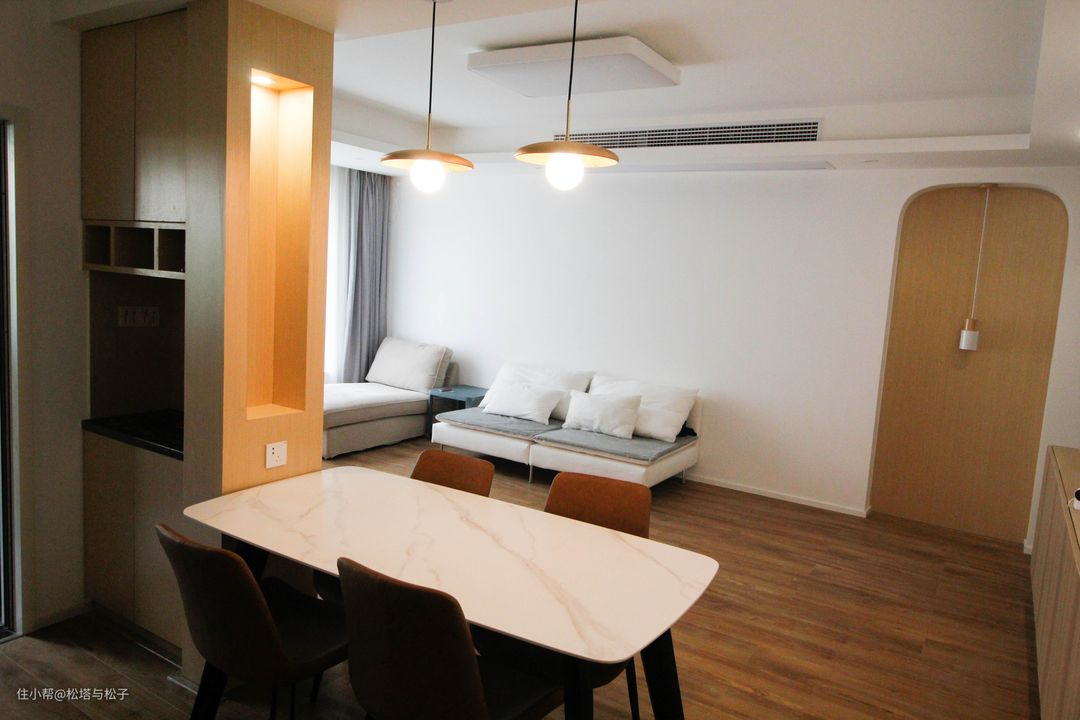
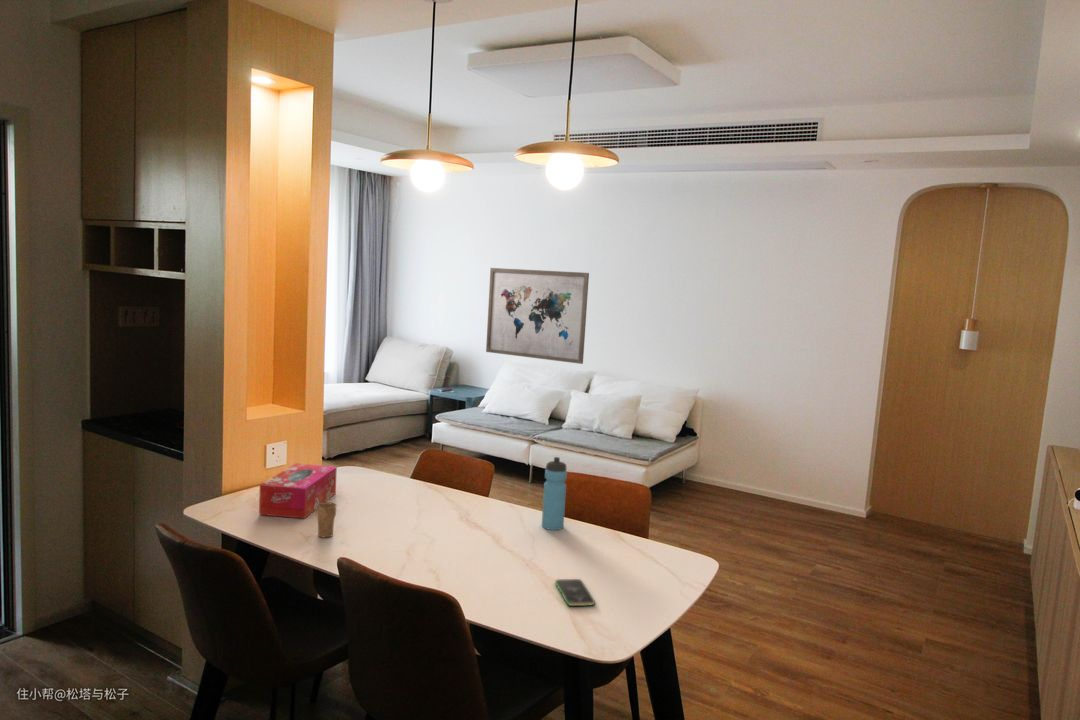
+ water bottle [541,456,568,531]
+ wall art [485,267,590,365]
+ tissue box [258,463,338,520]
+ smartphone [554,578,596,607]
+ cup [315,498,338,539]
